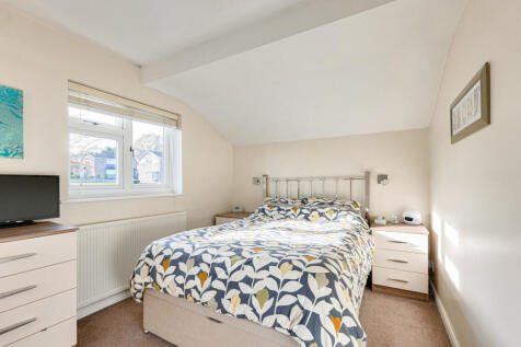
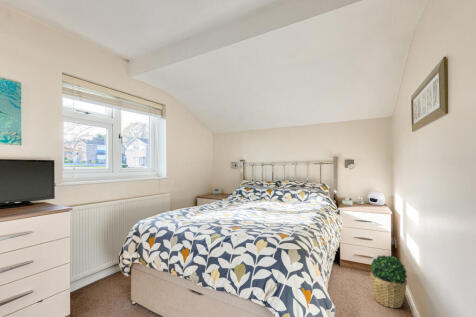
+ potted plant [370,254,408,309]
